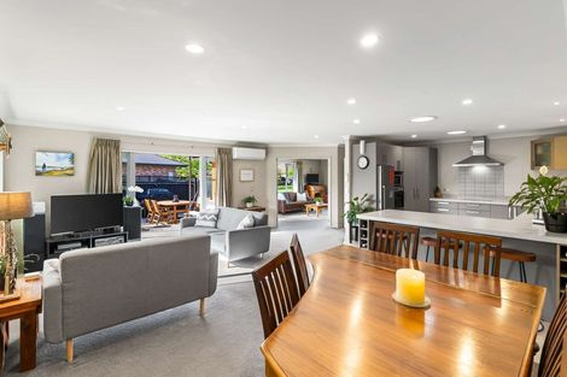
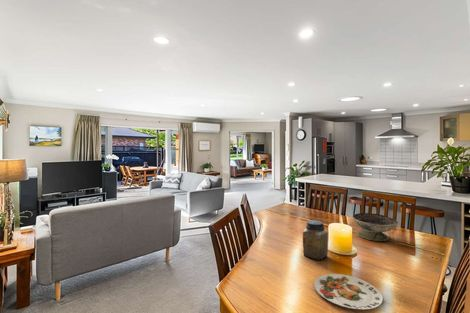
+ decorative bowl [351,212,399,242]
+ jar [302,220,329,261]
+ plate [313,273,384,311]
